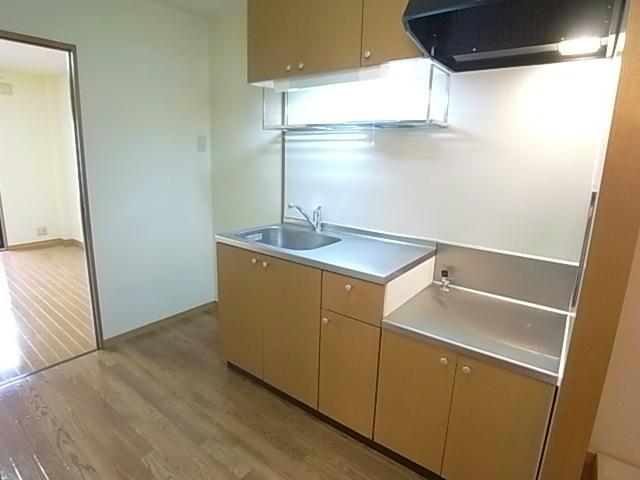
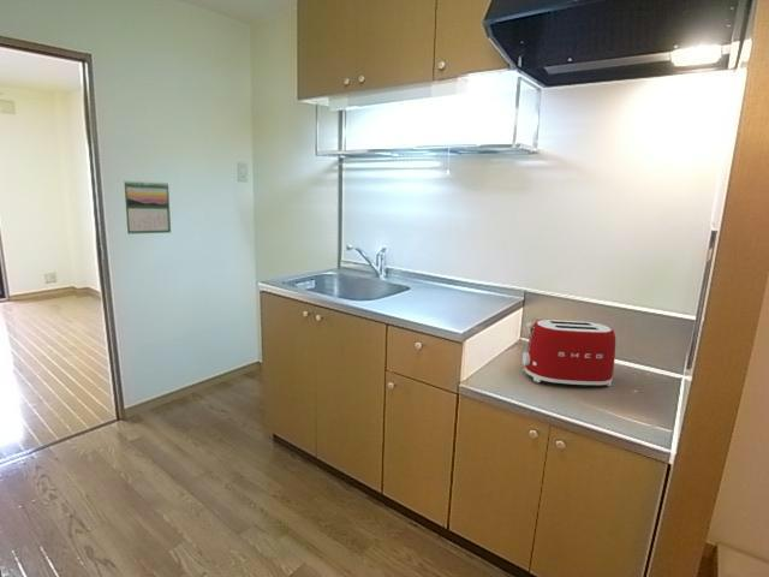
+ toaster [521,319,616,387]
+ calendar [123,179,172,236]
